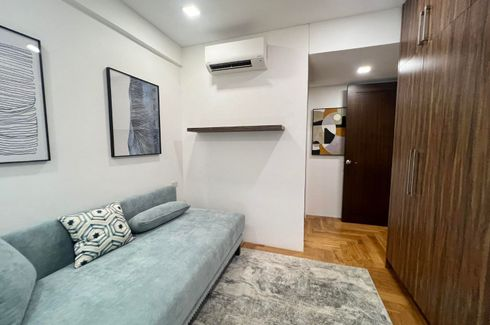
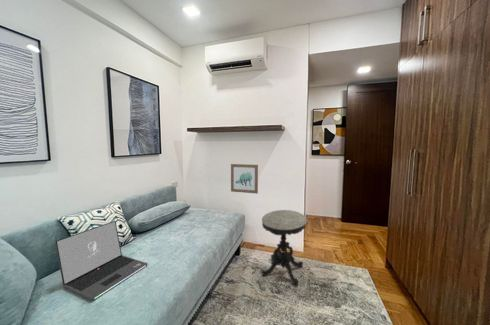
+ wall art [230,163,259,195]
+ laptop [54,220,149,302]
+ side table [261,209,308,286]
